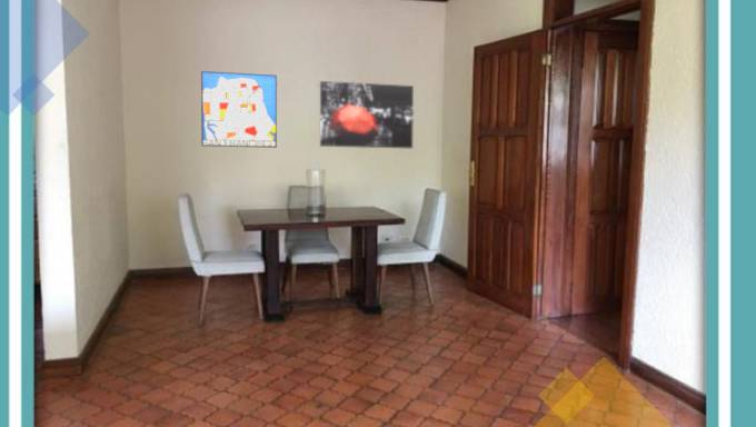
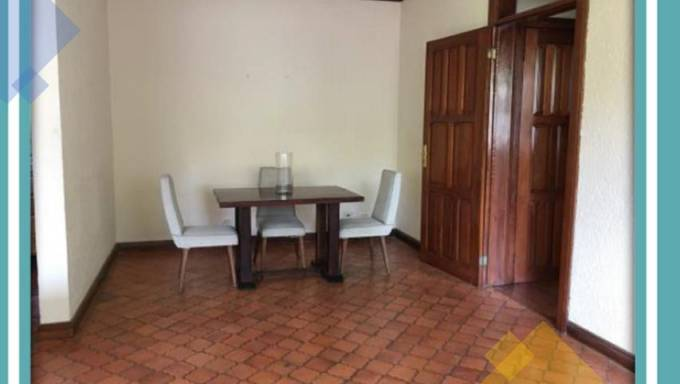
- wall art [200,70,278,149]
- wall art [319,80,415,150]
